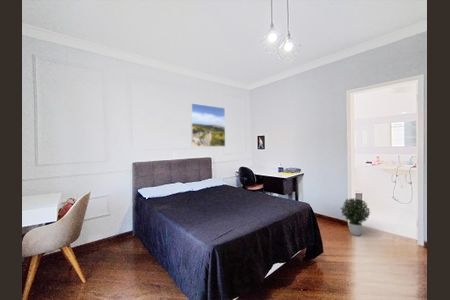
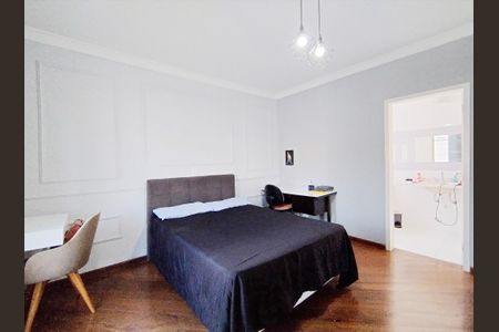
- potted plant [340,197,371,237]
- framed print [190,102,226,148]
